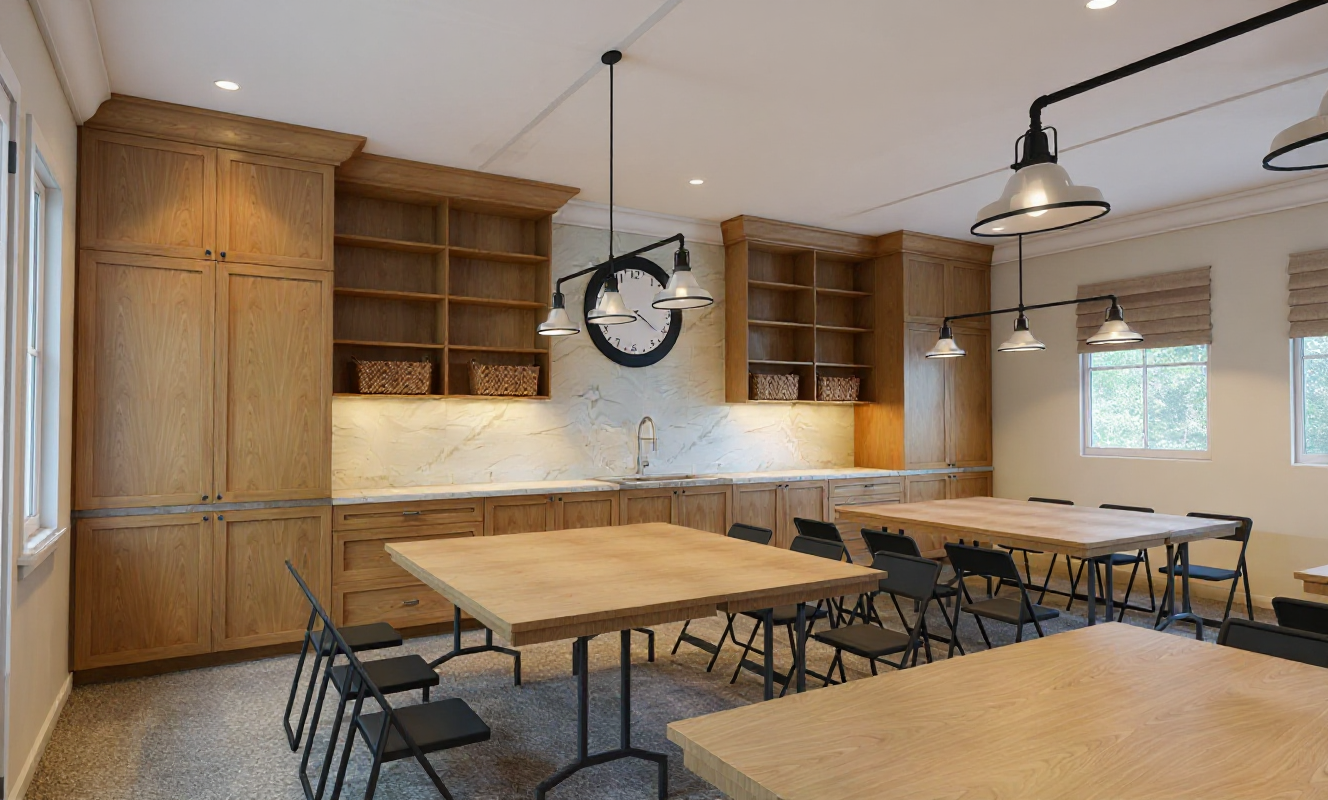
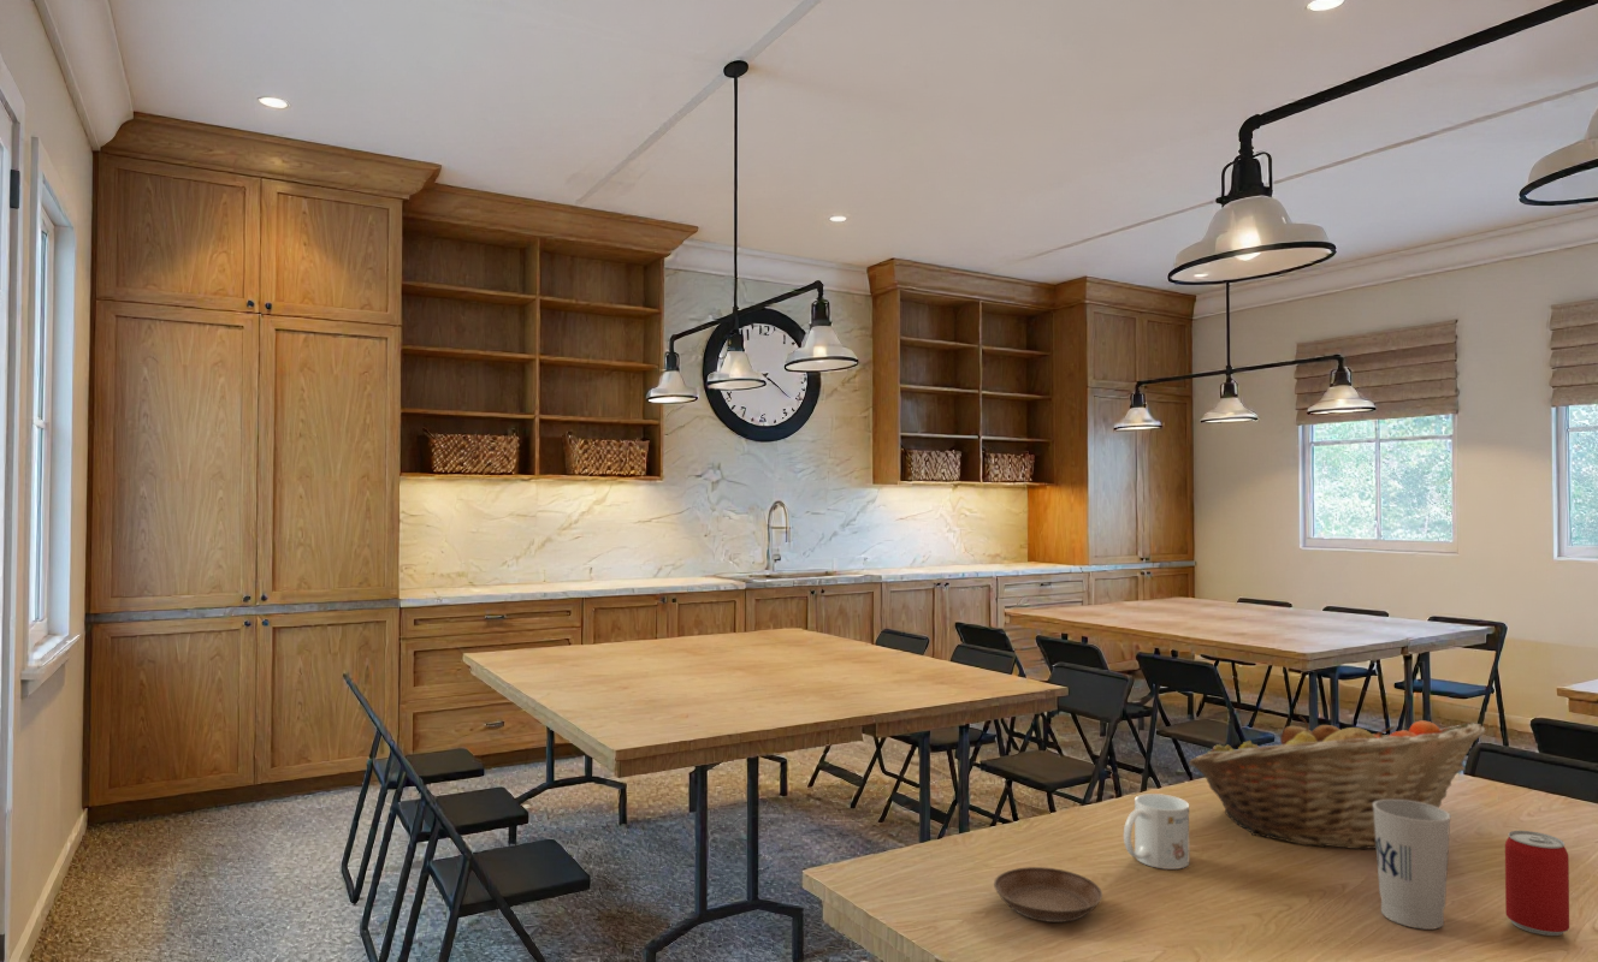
+ mug [1123,792,1190,871]
+ fruit basket [1188,715,1486,850]
+ cup [1373,800,1451,931]
+ beer can [1504,830,1570,937]
+ saucer [993,866,1103,924]
